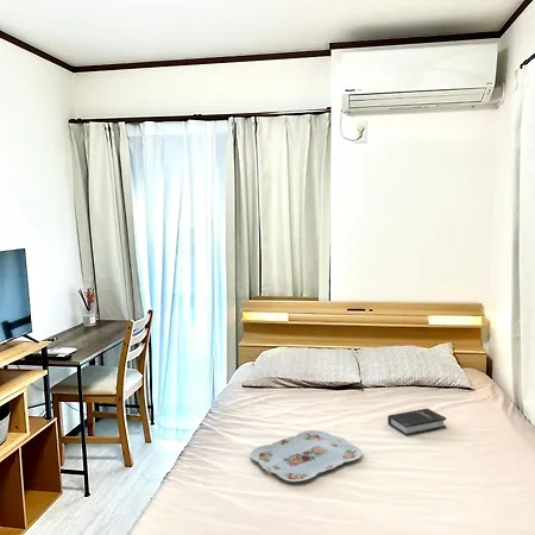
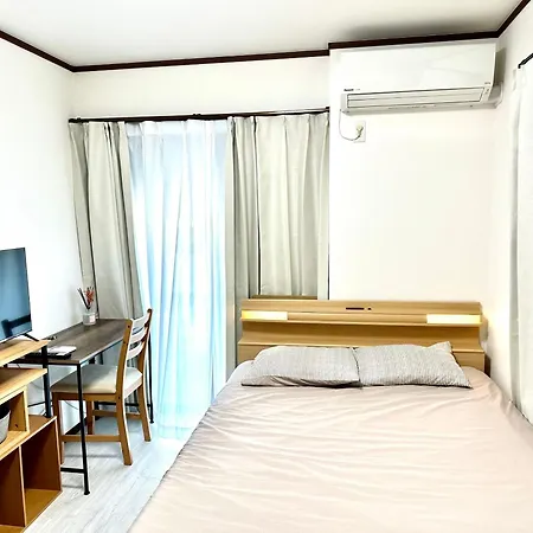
- serving tray [248,429,364,483]
- hardback book [386,408,447,438]
